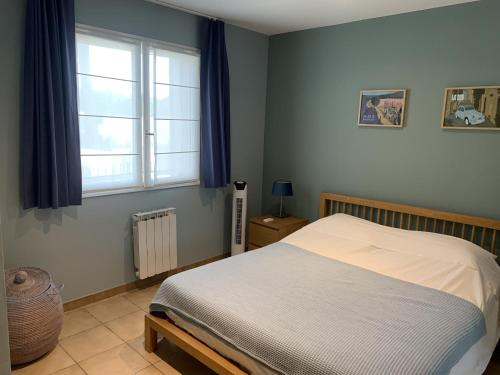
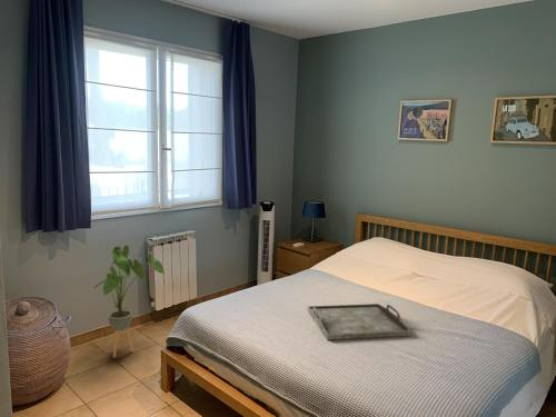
+ serving tray [306,302,411,341]
+ house plant [92,245,166,359]
